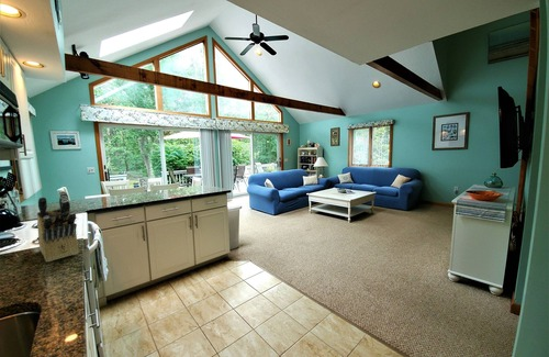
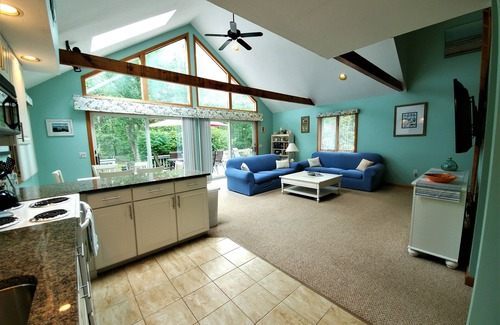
- knife block [36,190,79,263]
